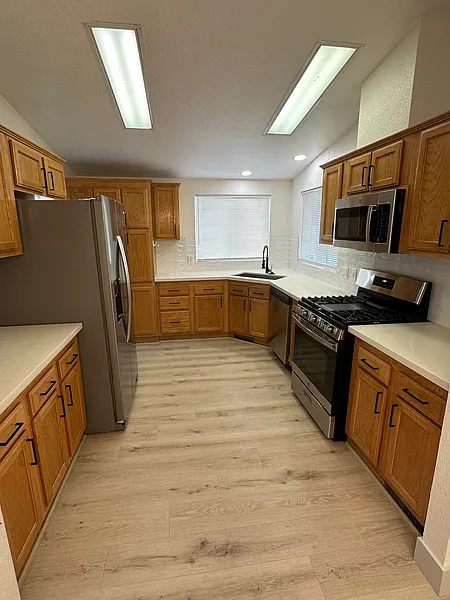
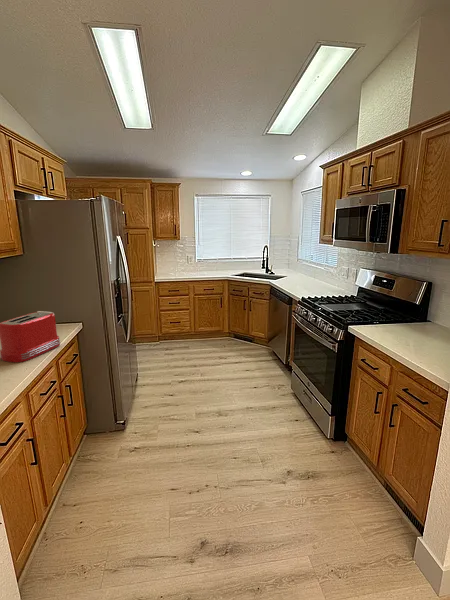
+ toaster [0,310,61,363]
